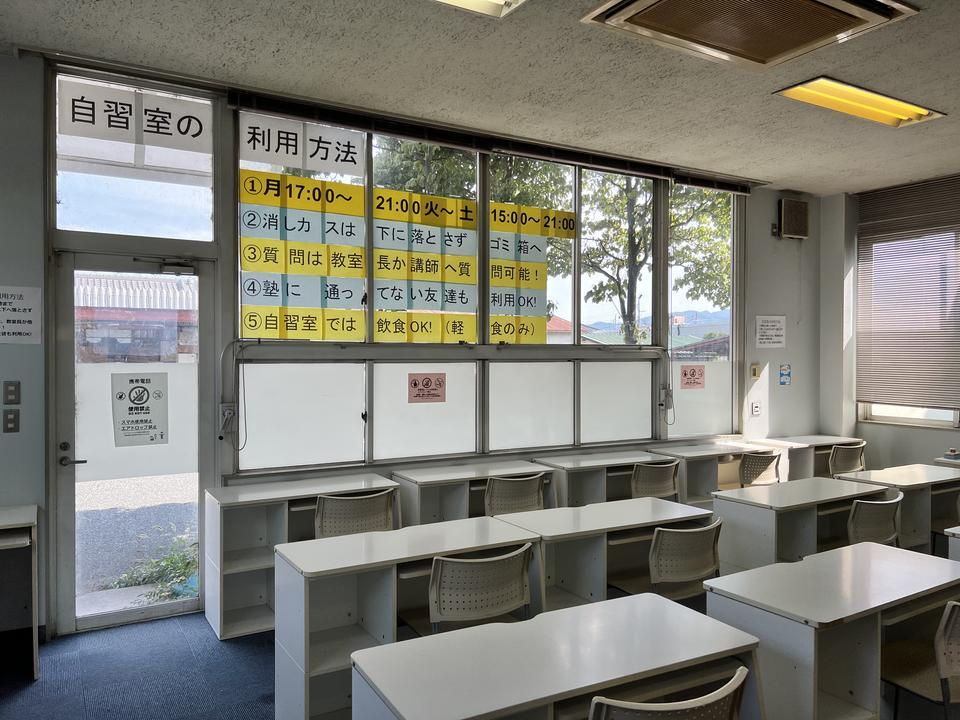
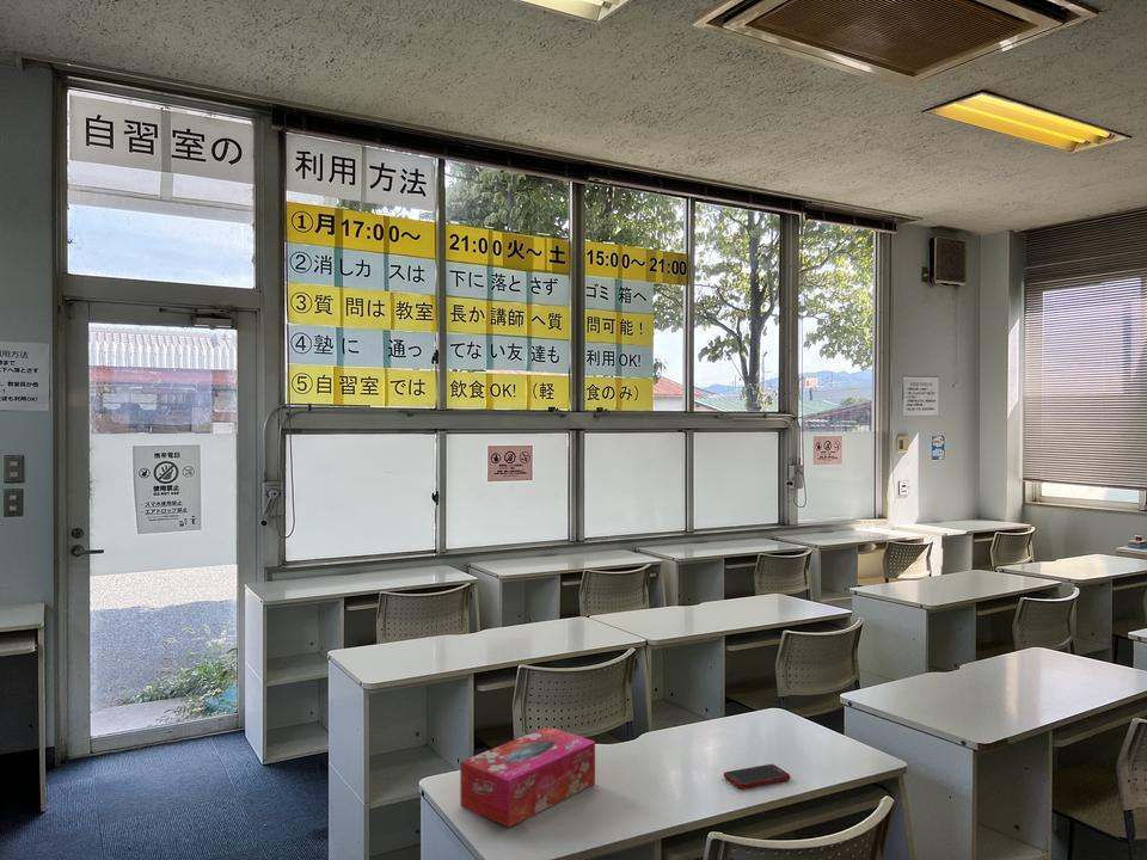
+ tissue box [459,725,596,829]
+ cell phone [723,763,791,790]
